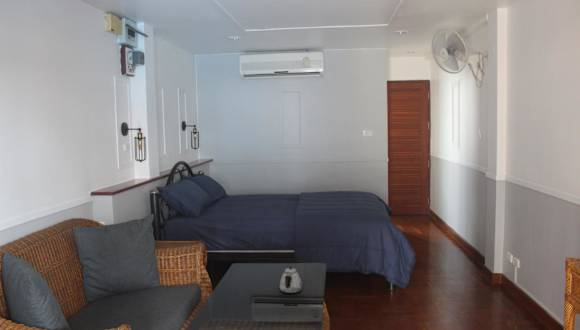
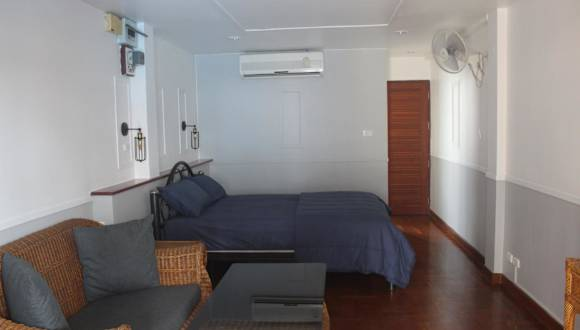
- teapot [279,266,303,294]
